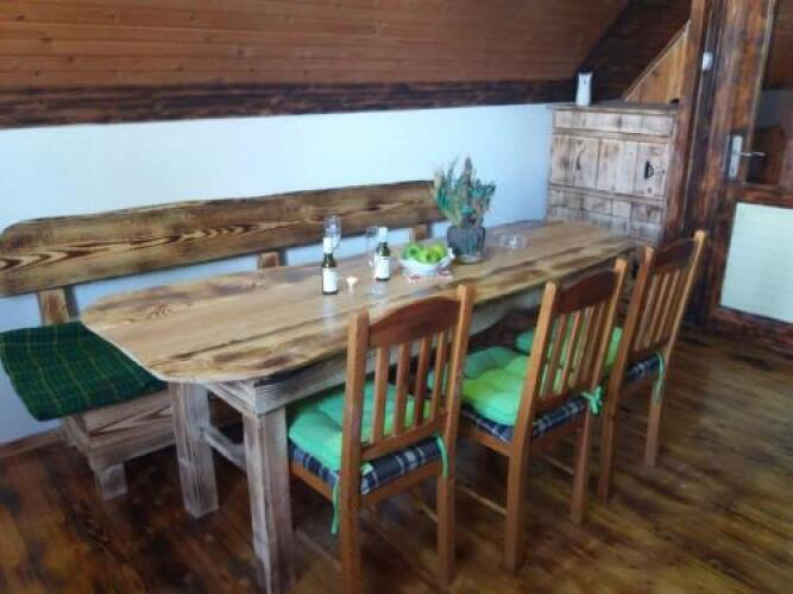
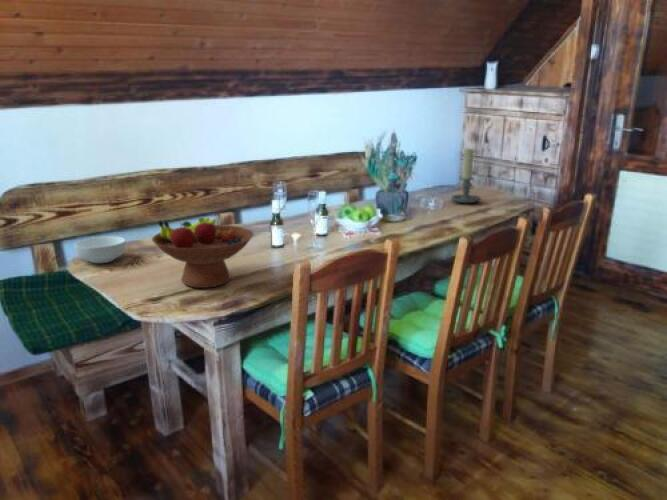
+ fruit bowl [151,216,255,289]
+ cereal bowl [74,235,127,264]
+ candle holder [450,148,482,204]
